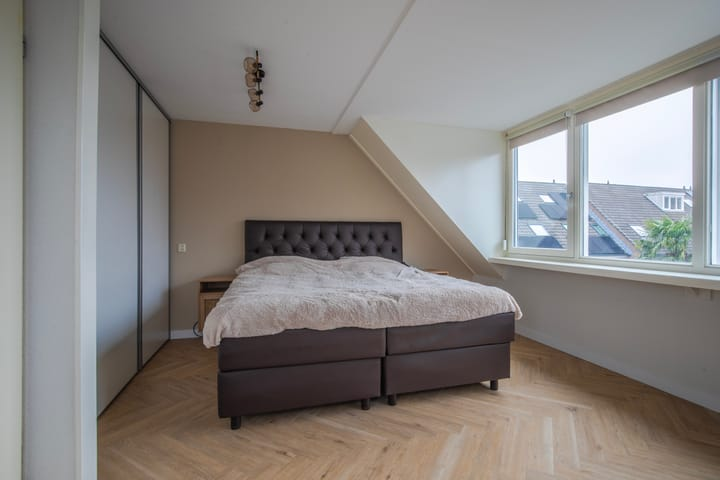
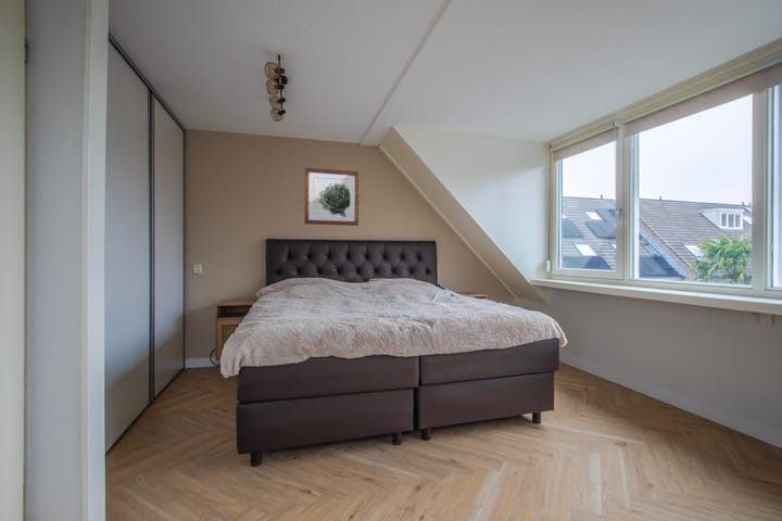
+ wall art [304,167,360,227]
